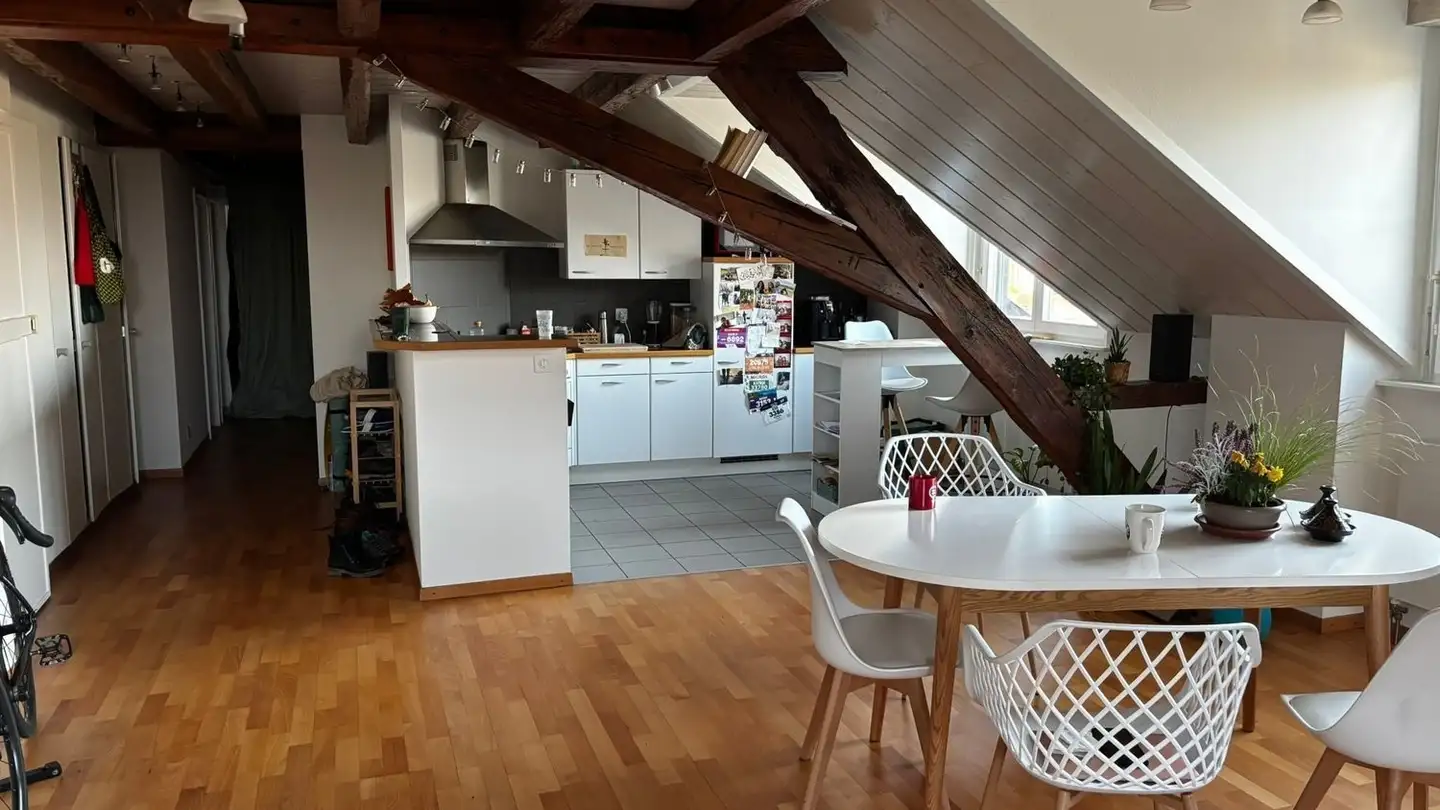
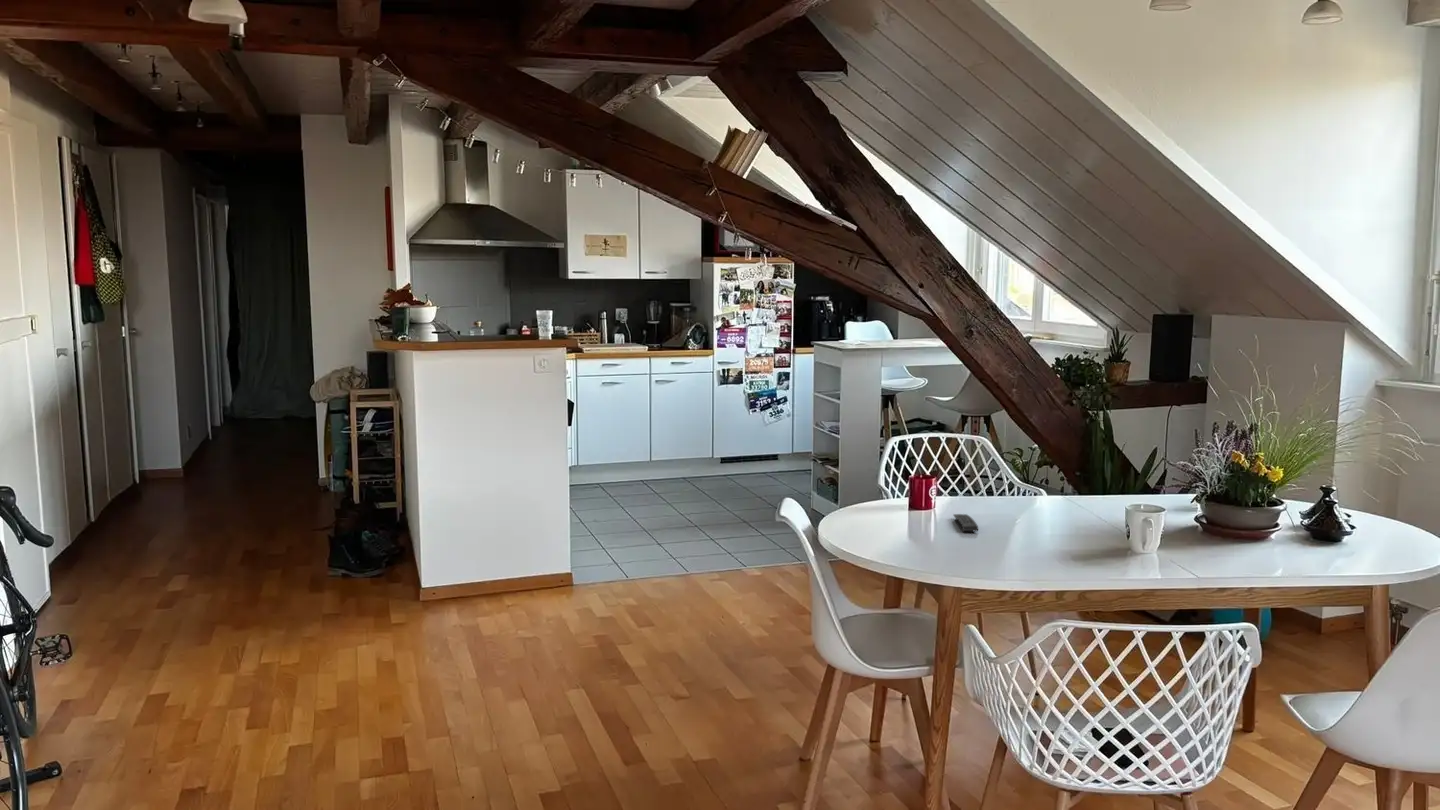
+ remote control [952,513,979,532]
